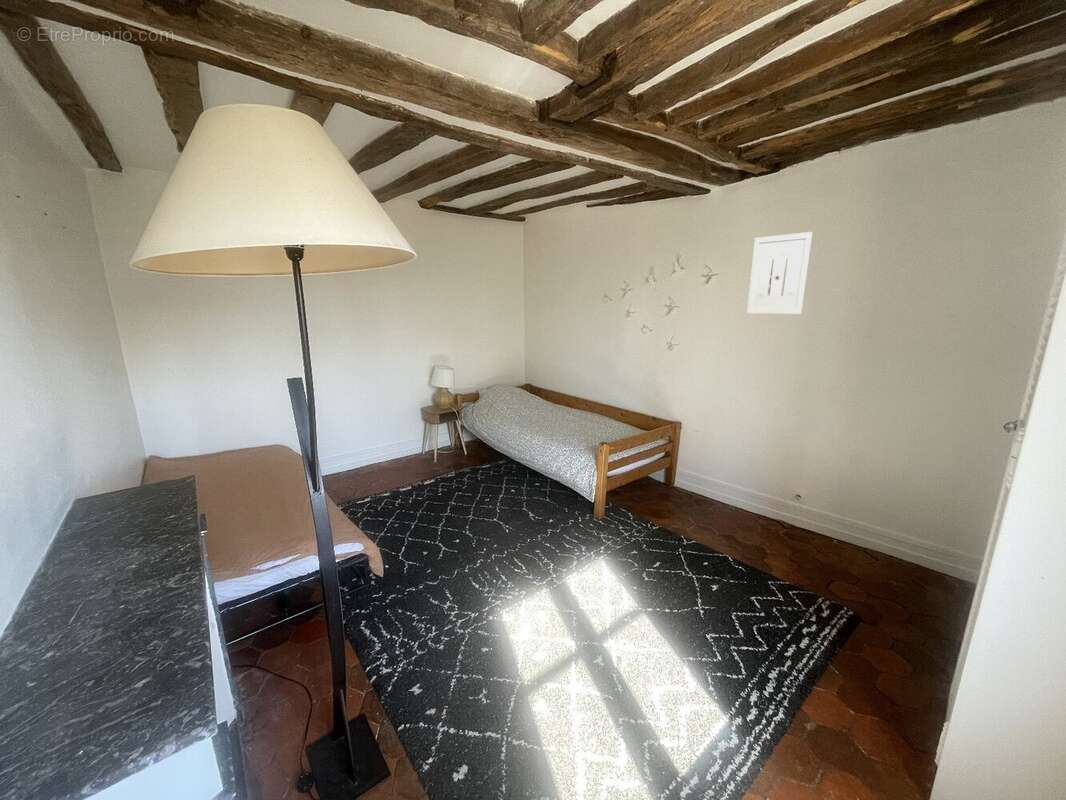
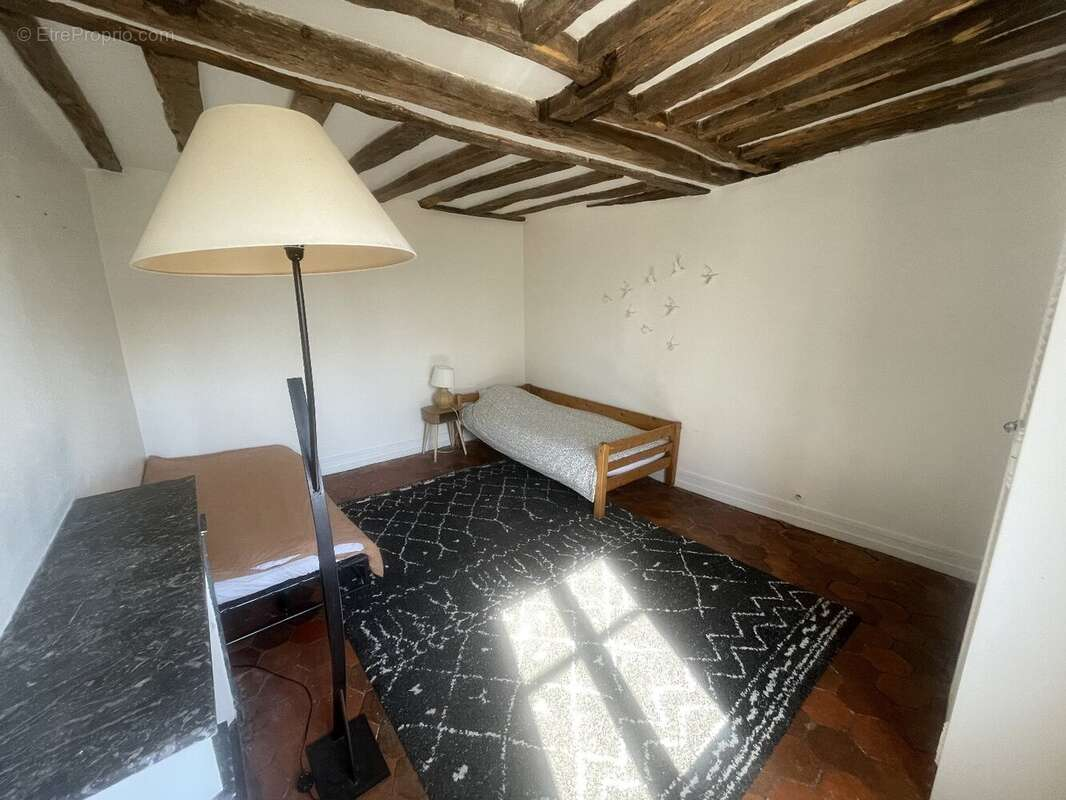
- wall art [746,231,814,315]
